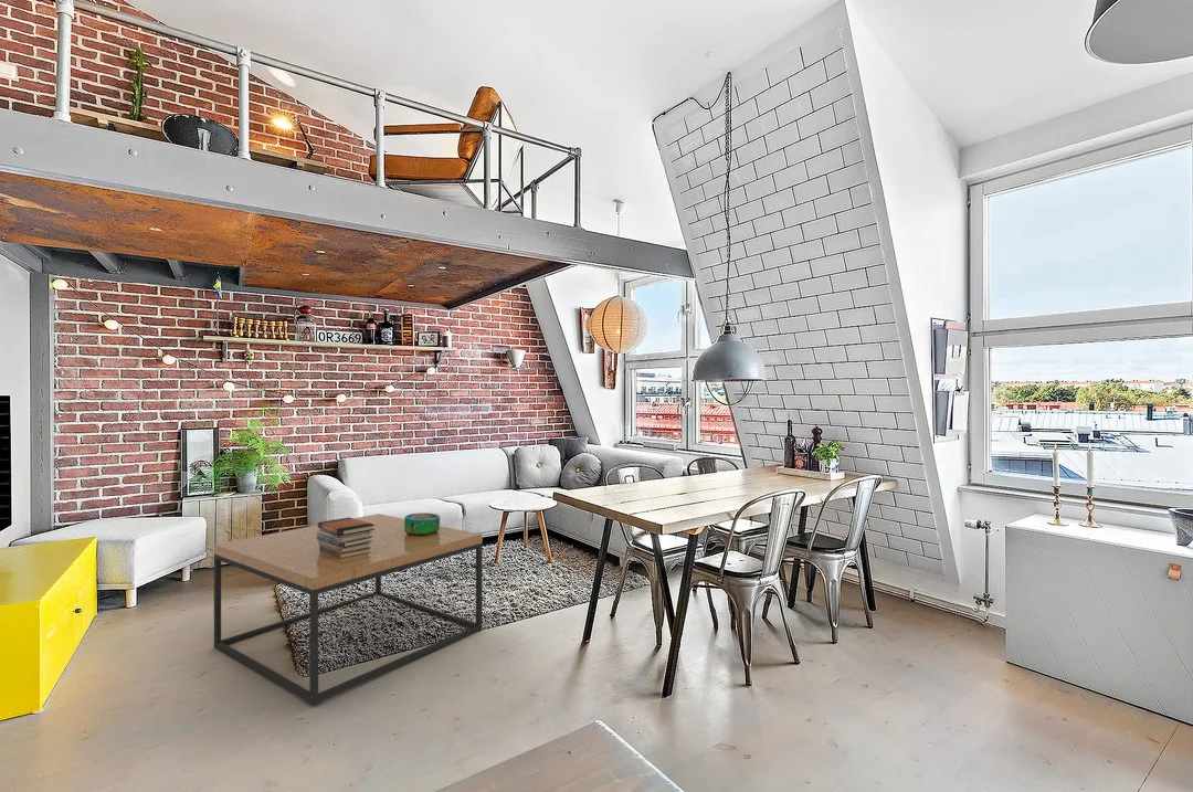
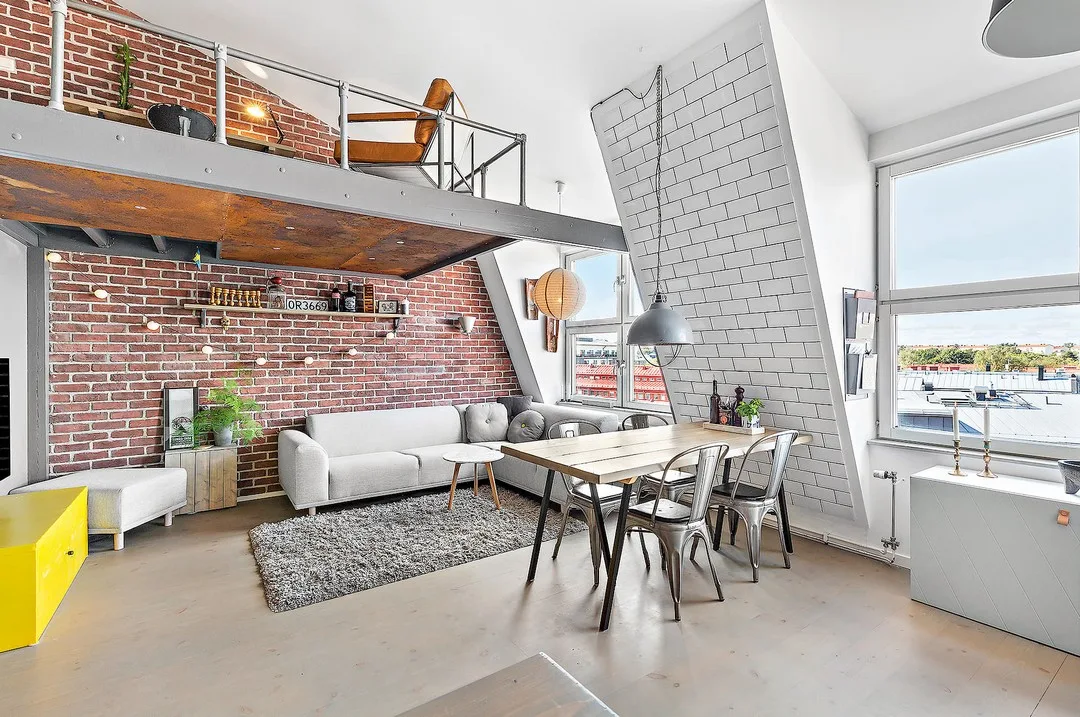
- coffee table [213,513,484,706]
- book stack [317,517,374,559]
- decorative bowl [404,511,441,536]
